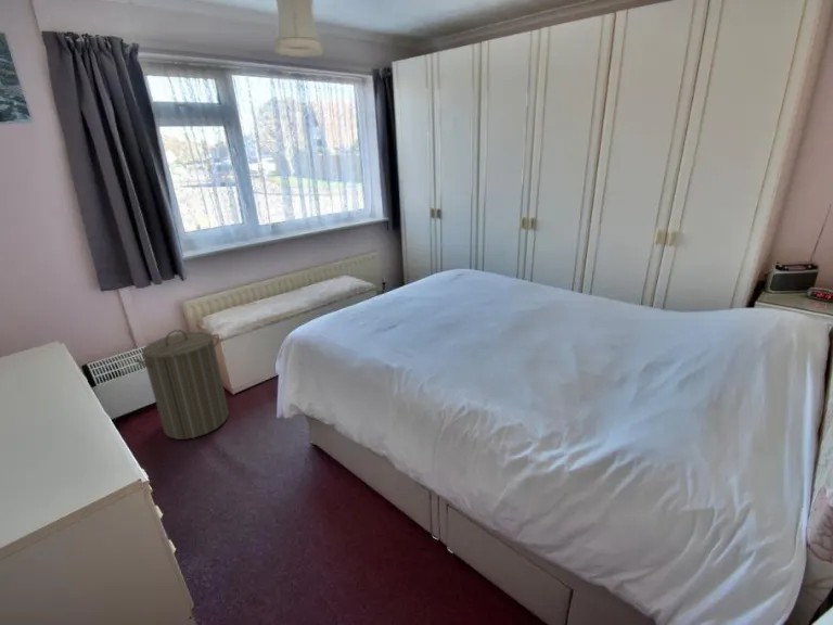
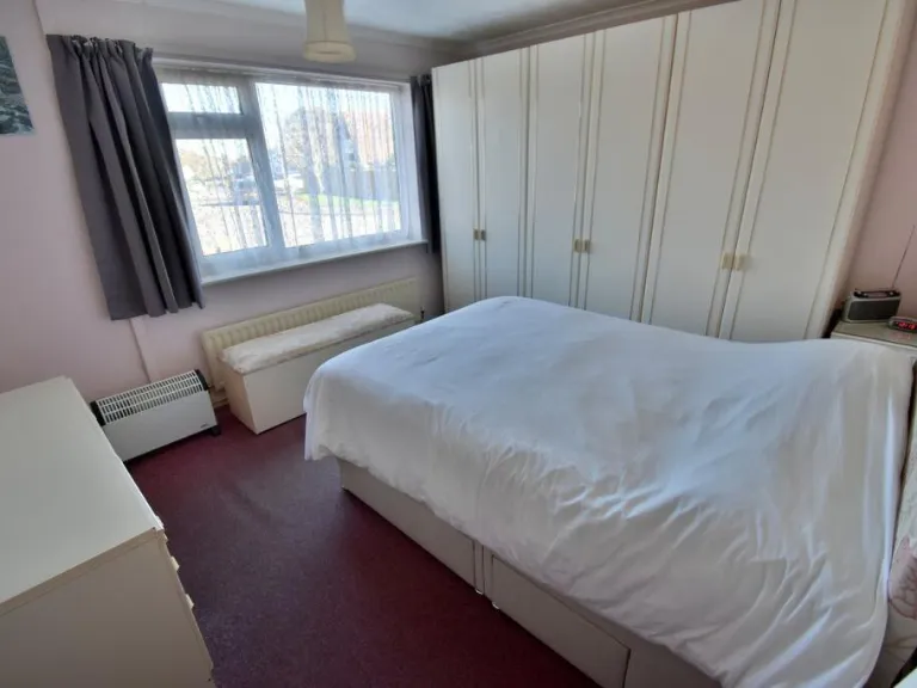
- laundry hamper [133,329,230,441]
